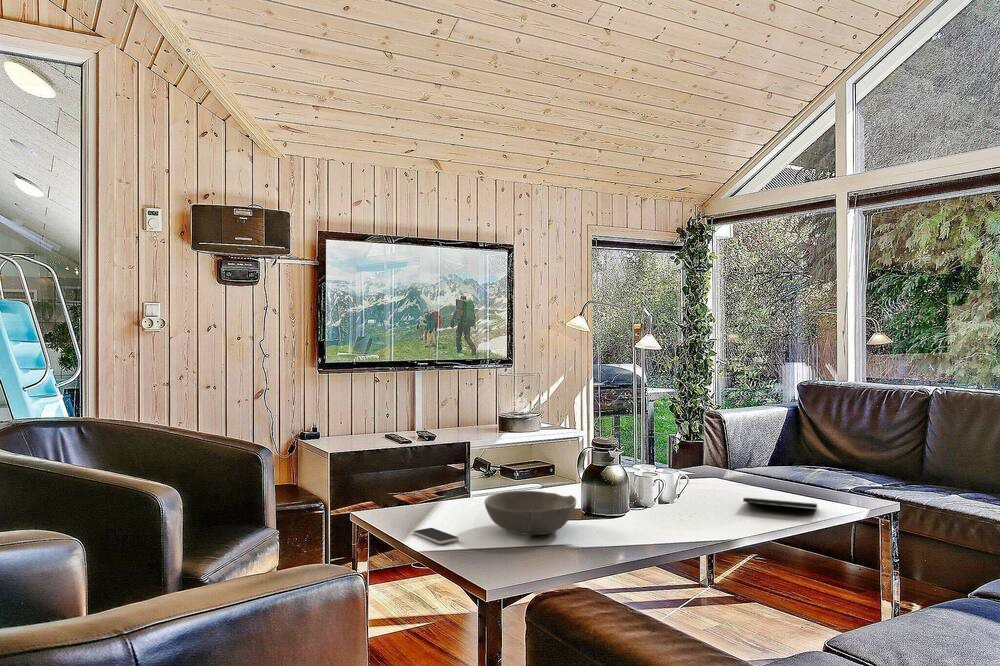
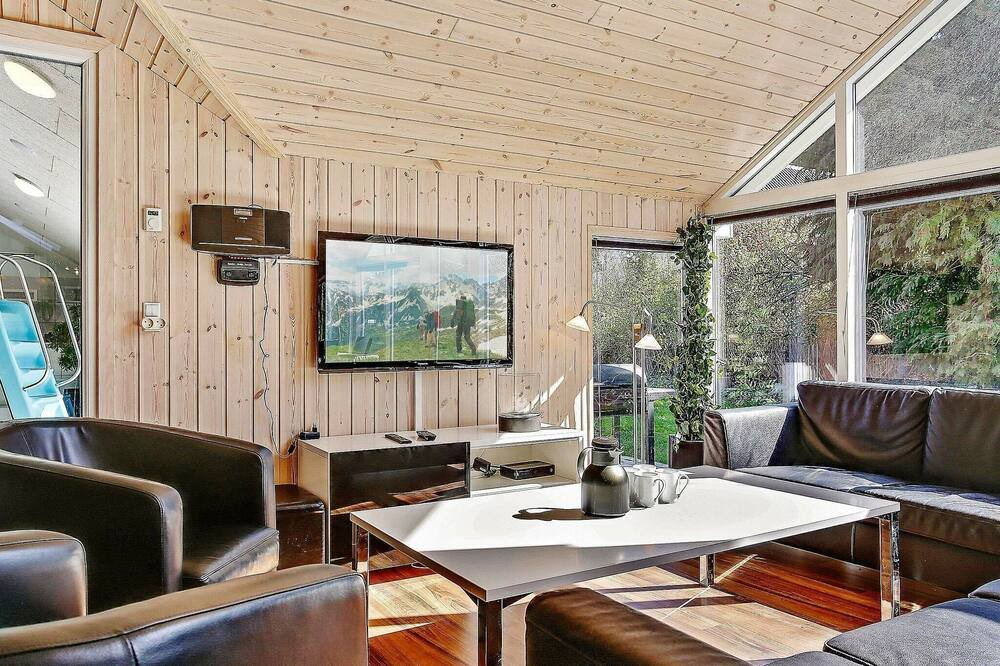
- smartphone [412,527,460,545]
- bowl [484,490,577,536]
- notepad [742,497,820,517]
